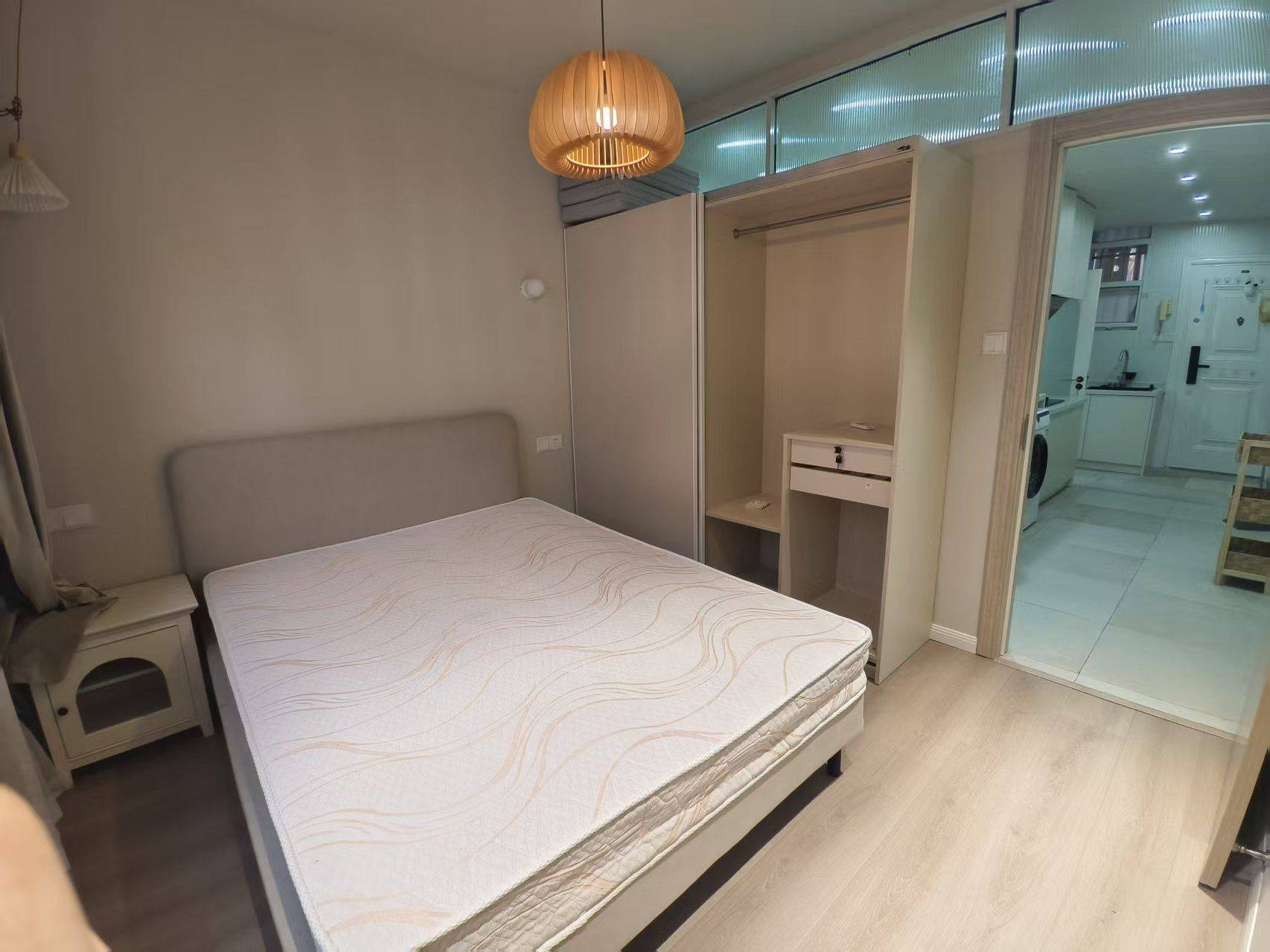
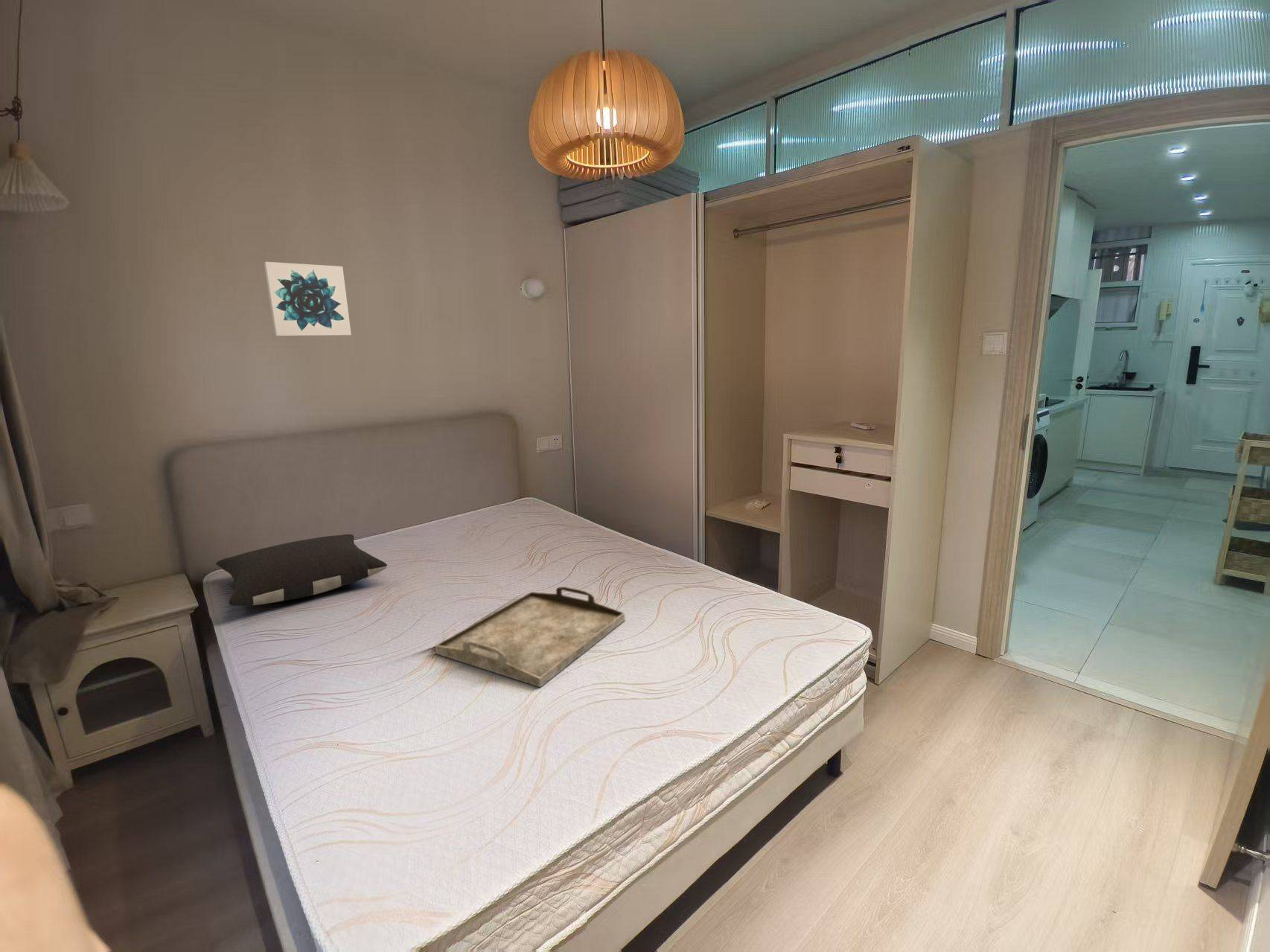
+ wall art [264,261,352,336]
+ serving tray [434,586,626,688]
+ pillow [215,534,388,607]
